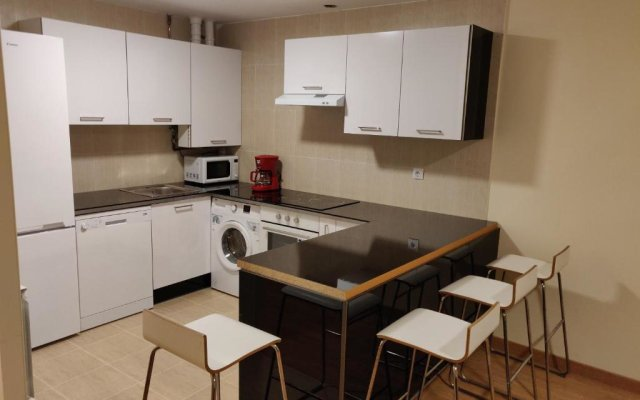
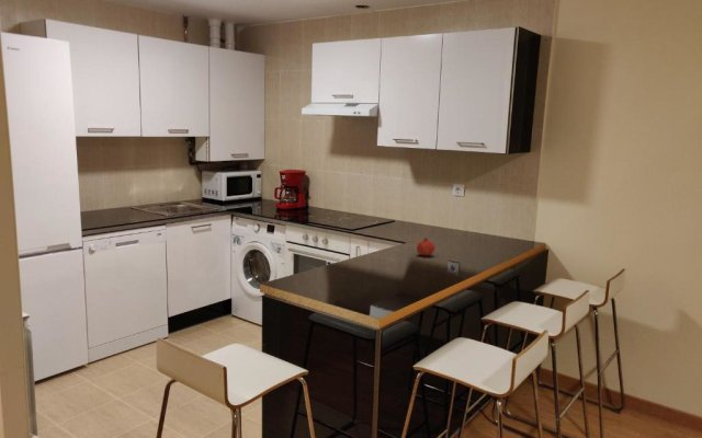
+ fruit [416,237,435,257]
